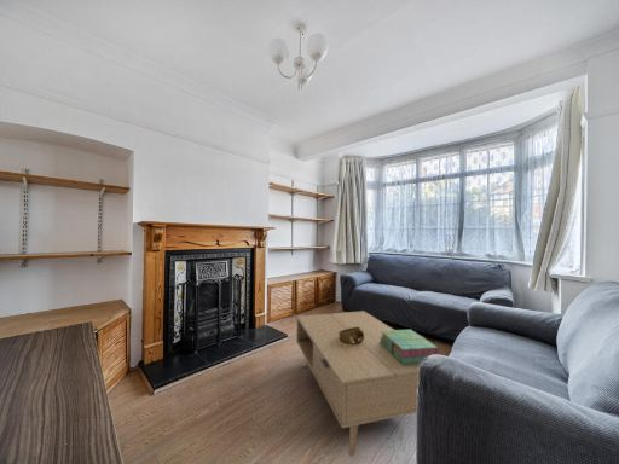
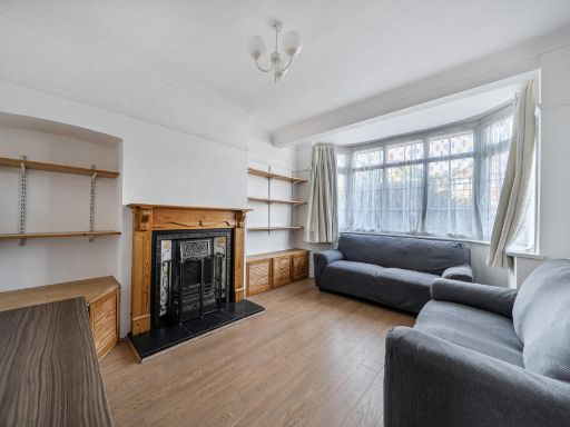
- stack of books [380,329,440,365]
- coffee table [295,309,421,458]
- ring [339,326,364,346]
